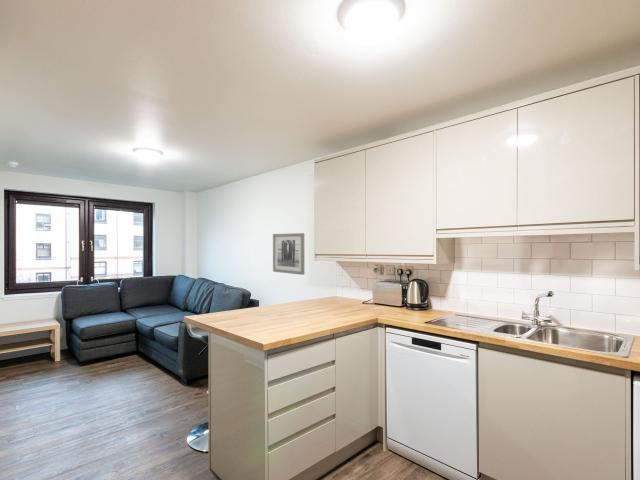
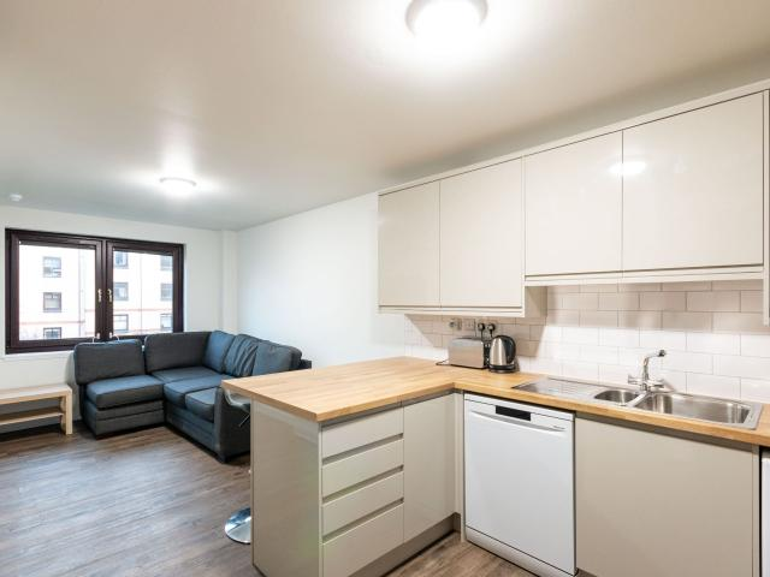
- wall art [272,232,305,276]
